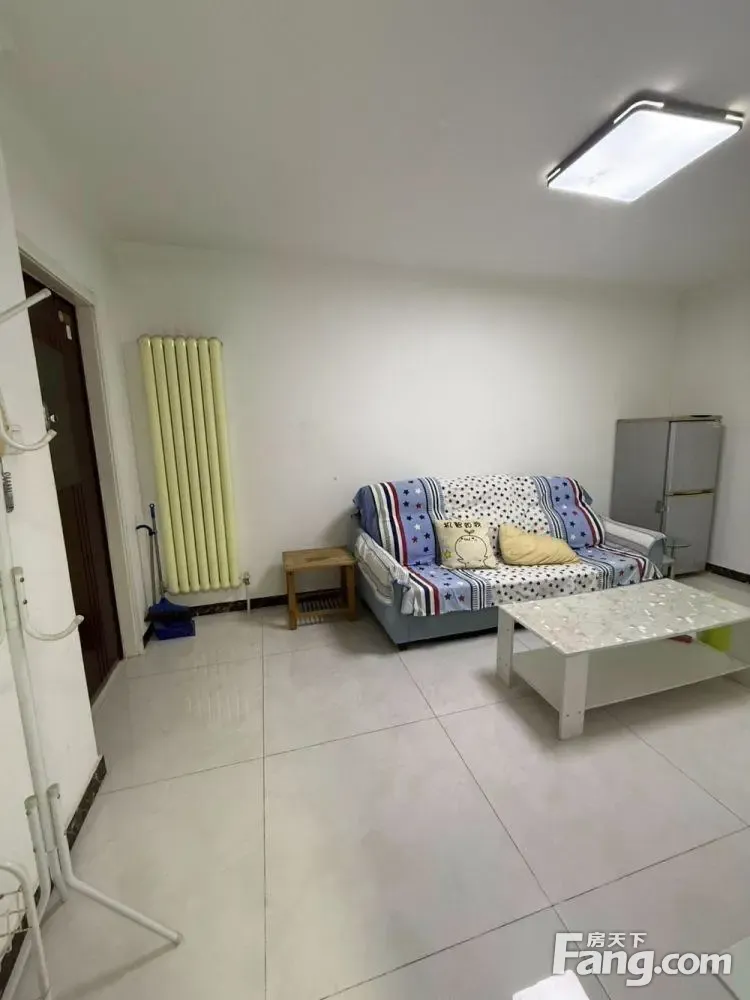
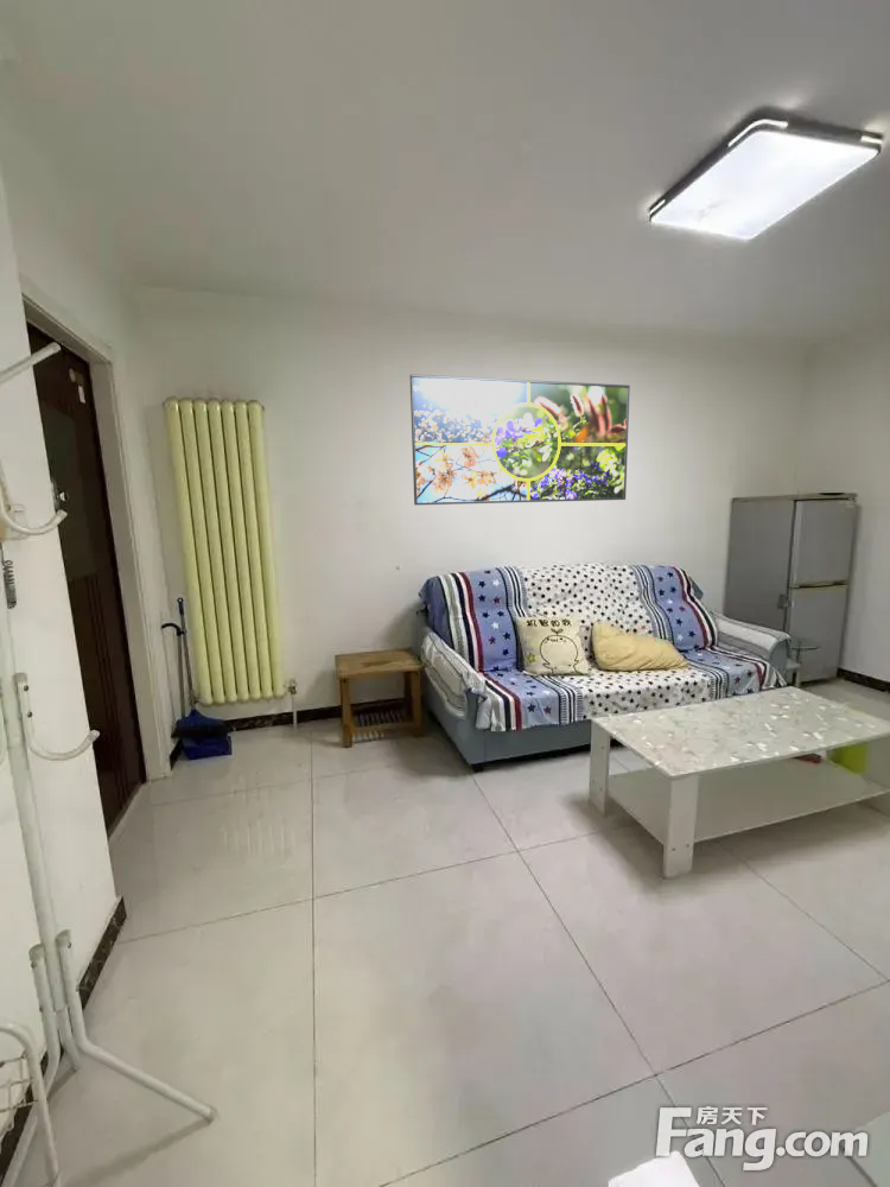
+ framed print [409,373,631,506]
